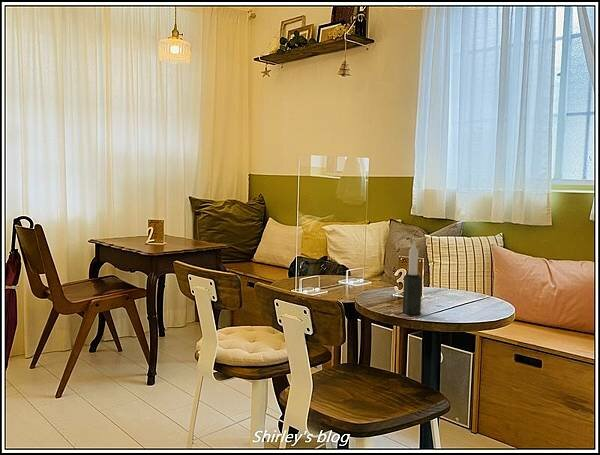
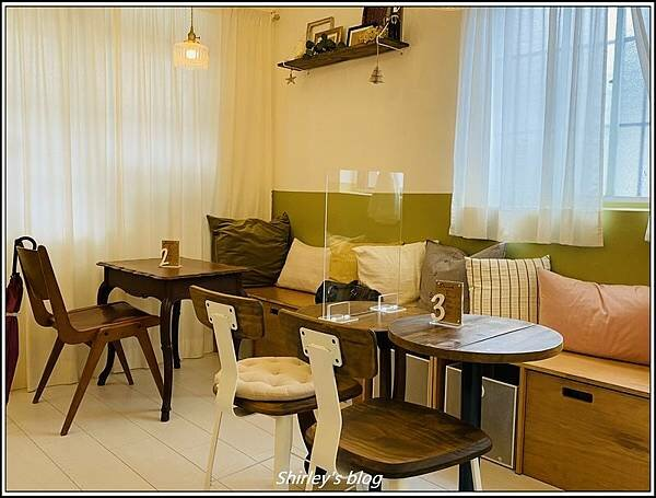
- candle [402,240,423,316]
